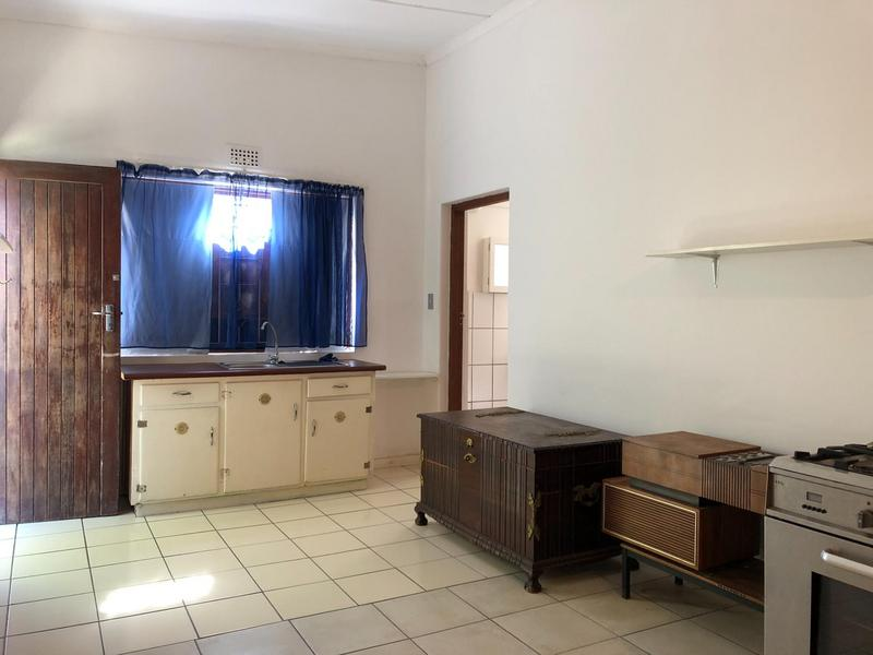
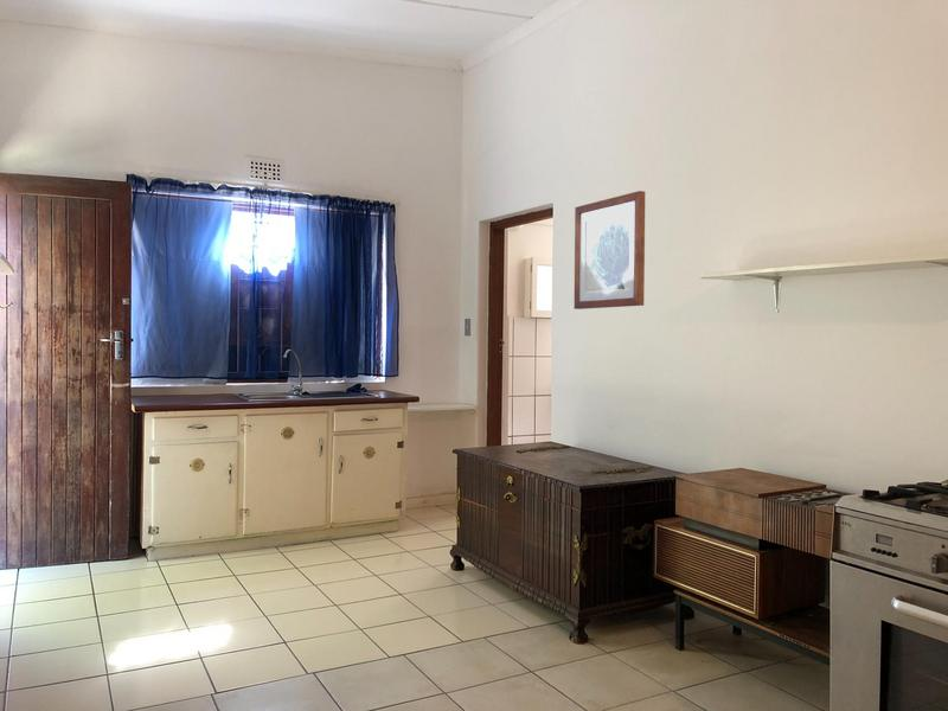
+ wall art [574,190,646,310]
